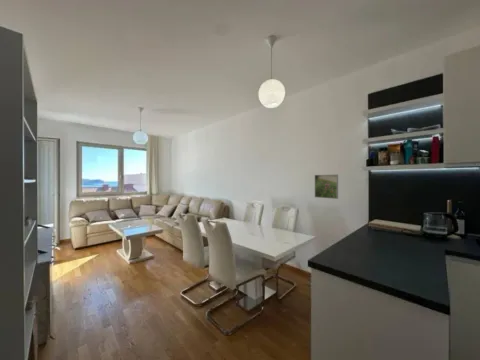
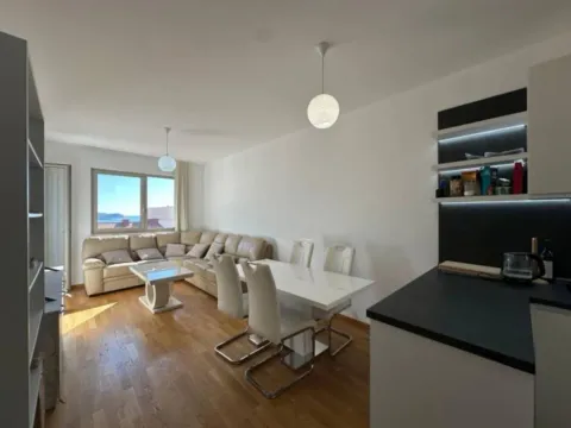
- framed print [314,174,339,200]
